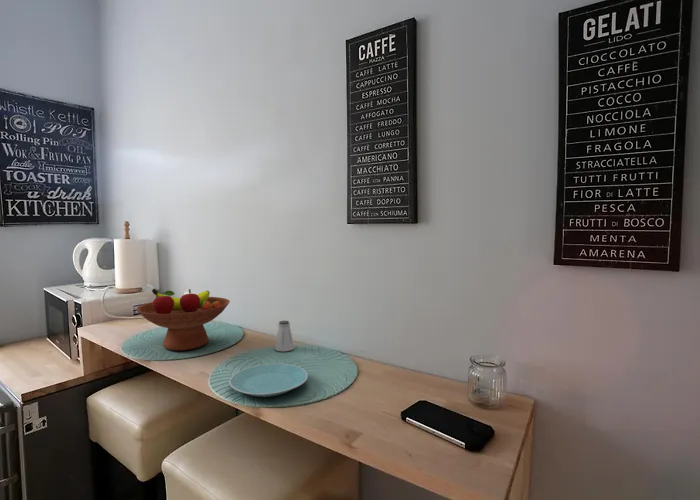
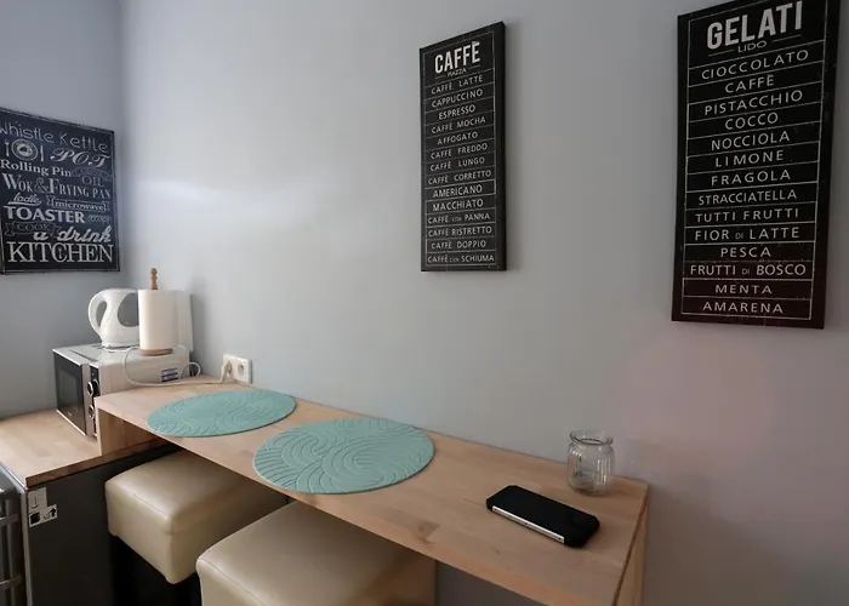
- plate [228,363,309,398]
- fruit bowl [135,288,231,351]
- saltshaker [274,320,295,352]
